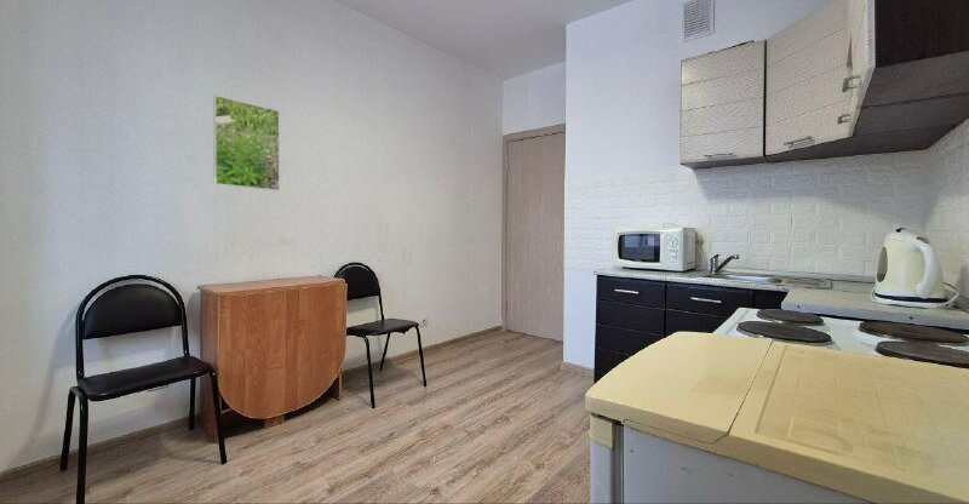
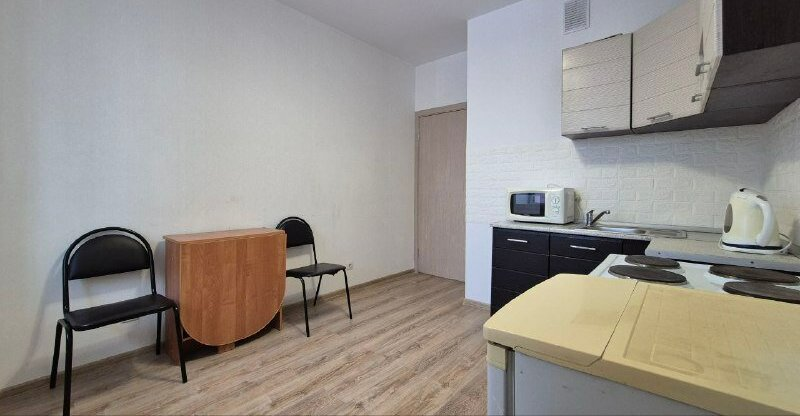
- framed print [212,94,281,191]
